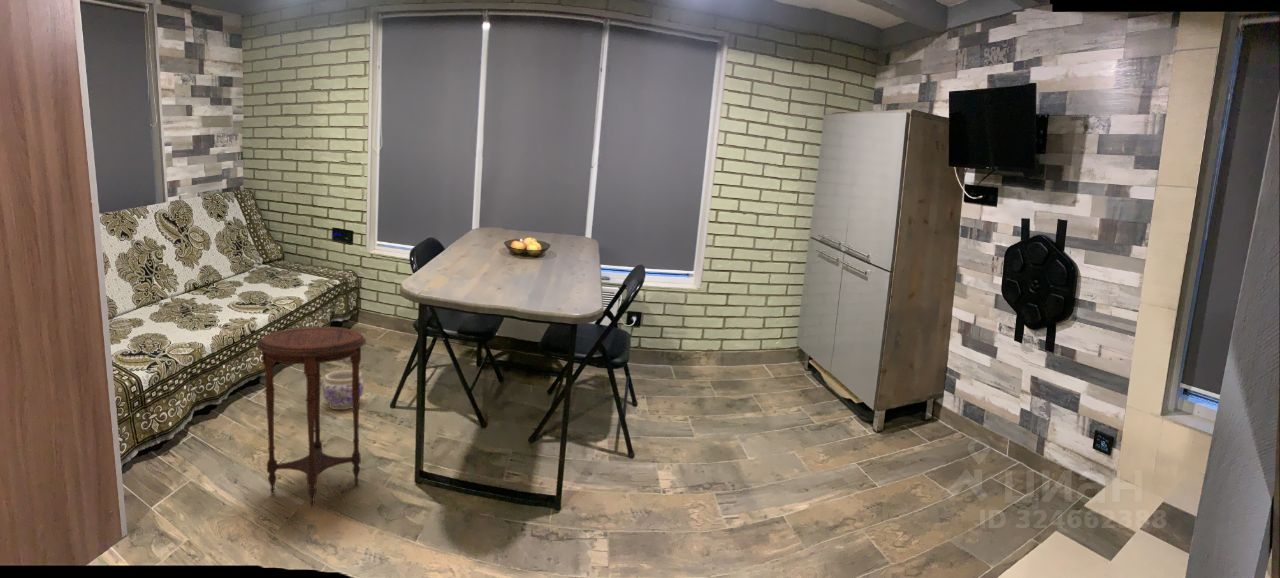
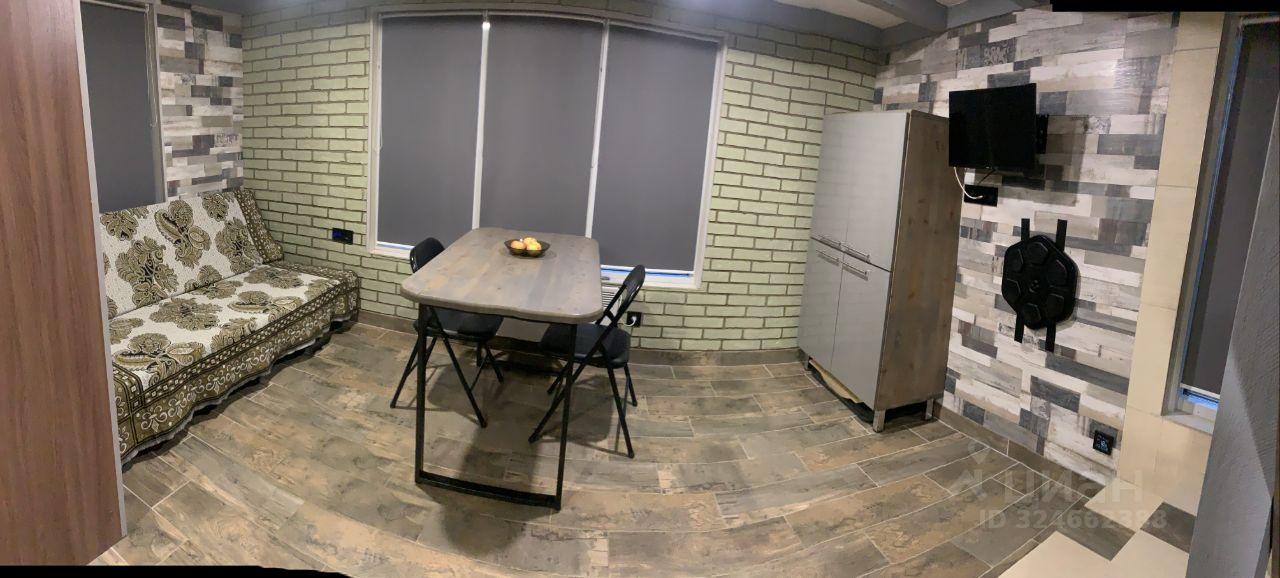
- planter [321,369,365,411]
- side table [255,326,367,509]
